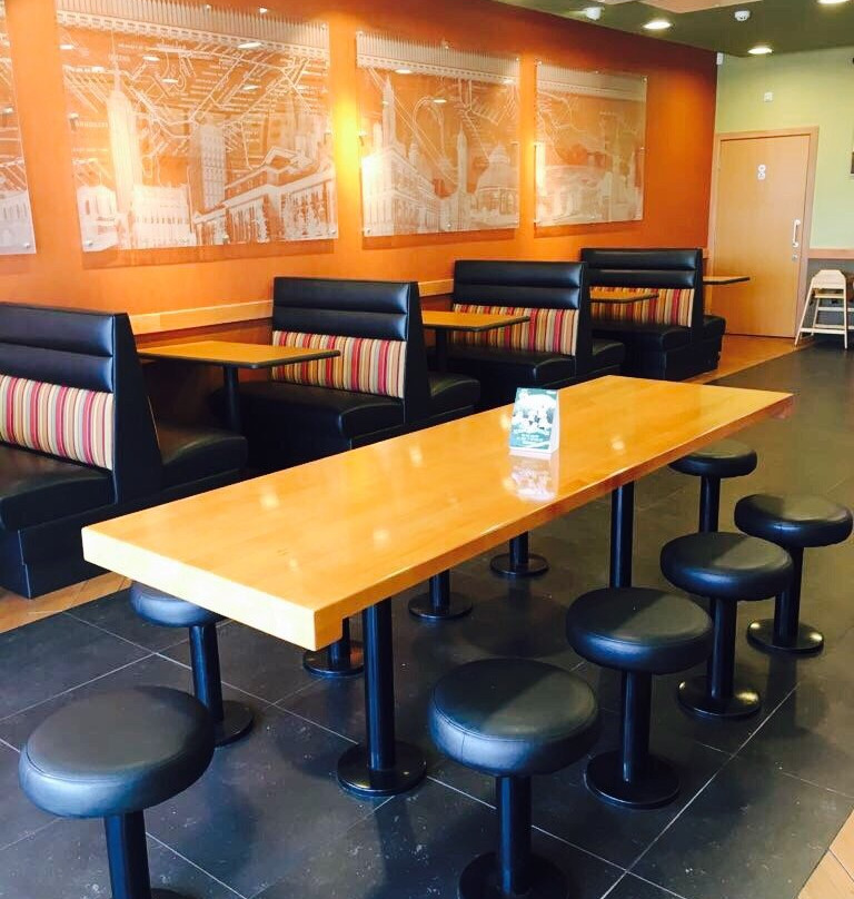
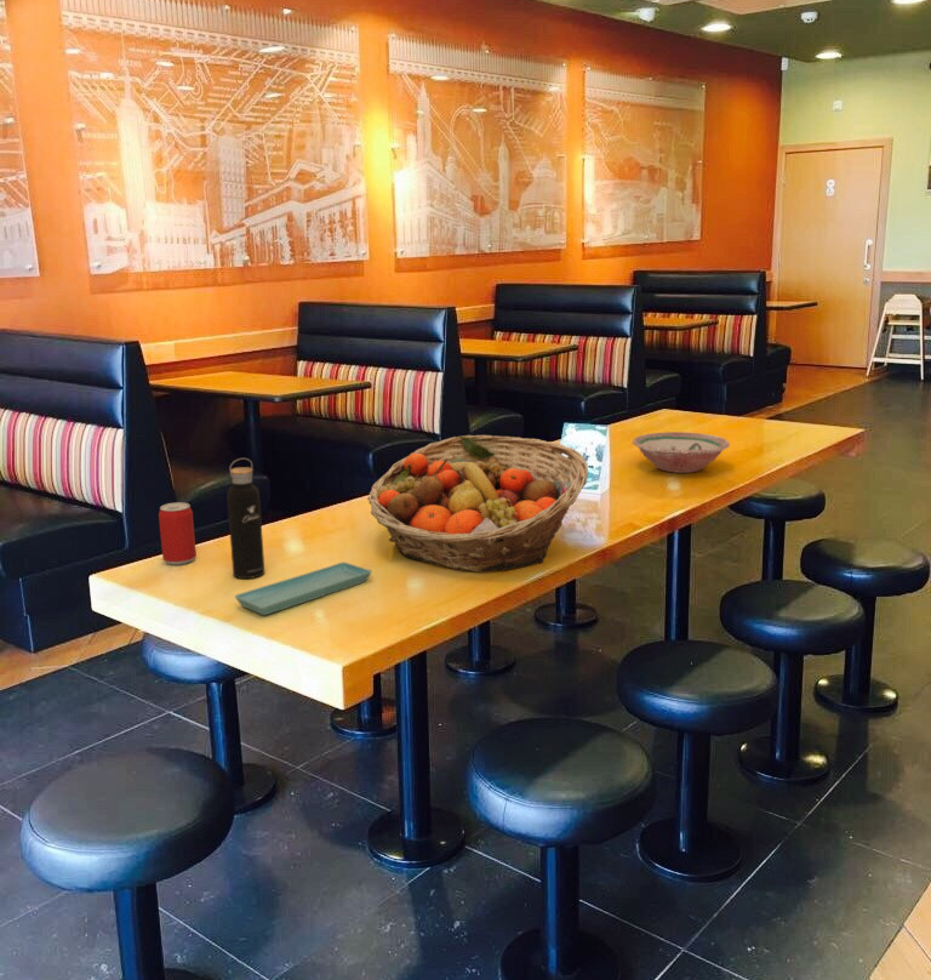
+ beer can [158,501,198,566]
+ saucer [233,560,373,616]
+ fruit basket [366,434,589,572]
+ water bottle [225,457,265,580]
+ bowl [632,431,731,474]
